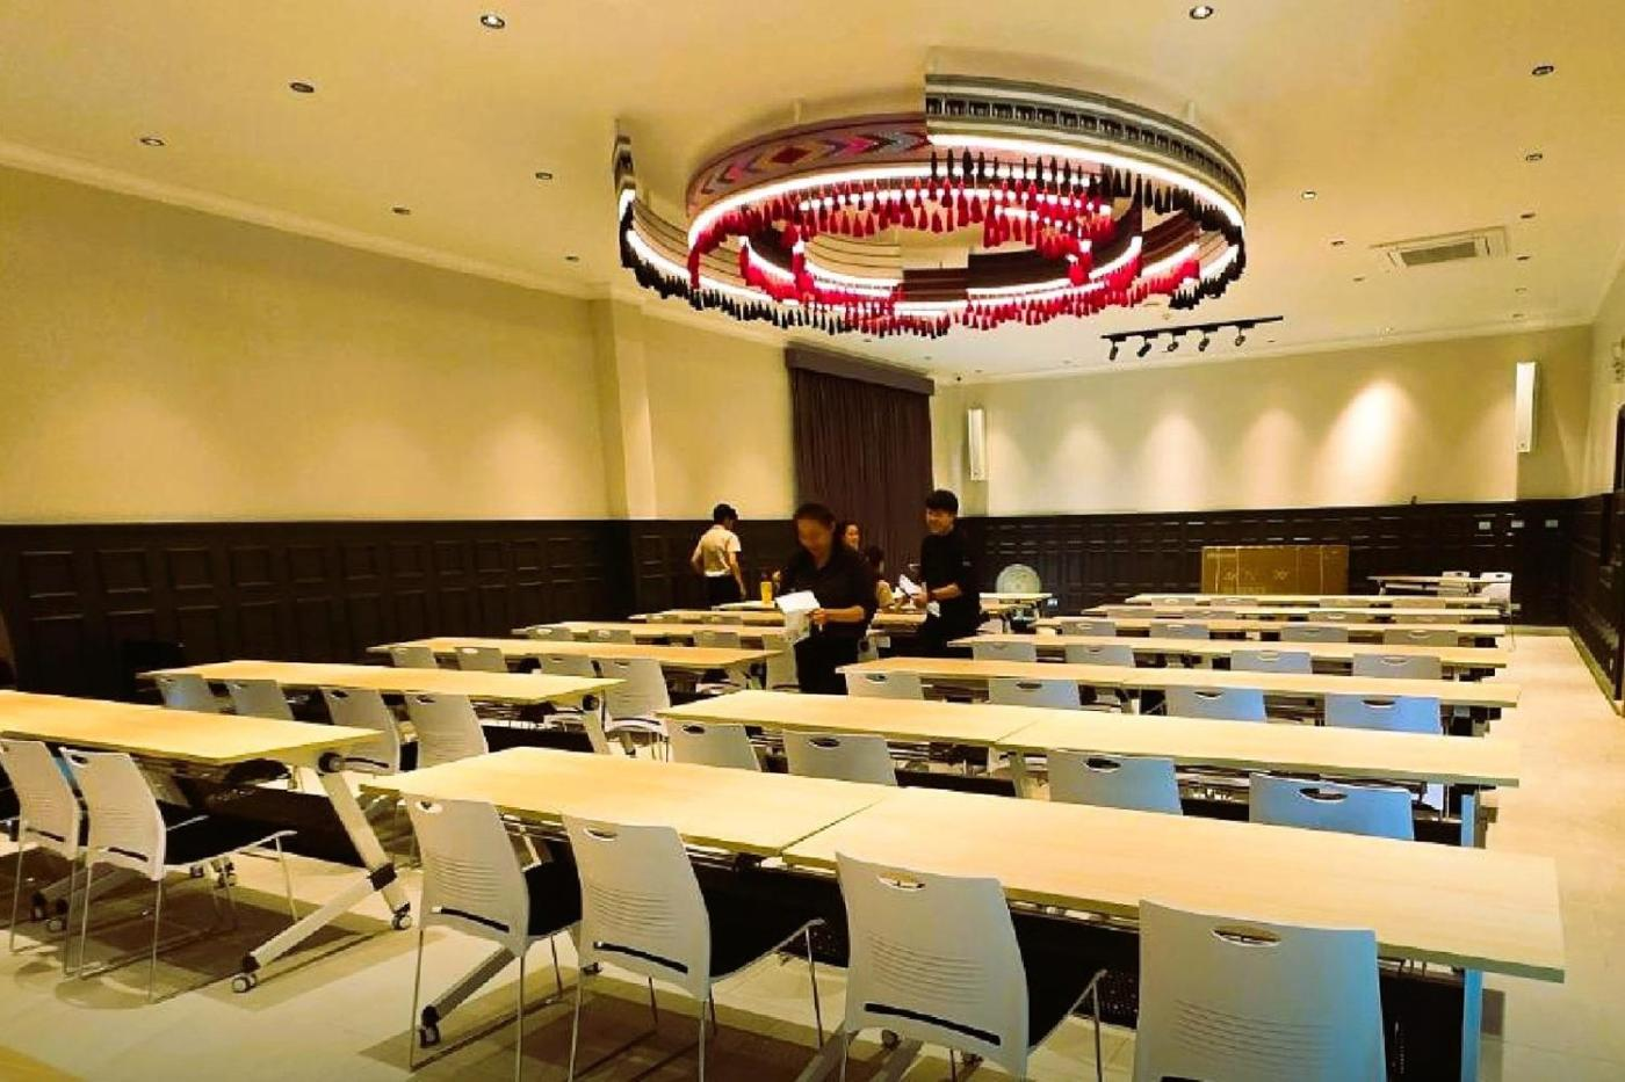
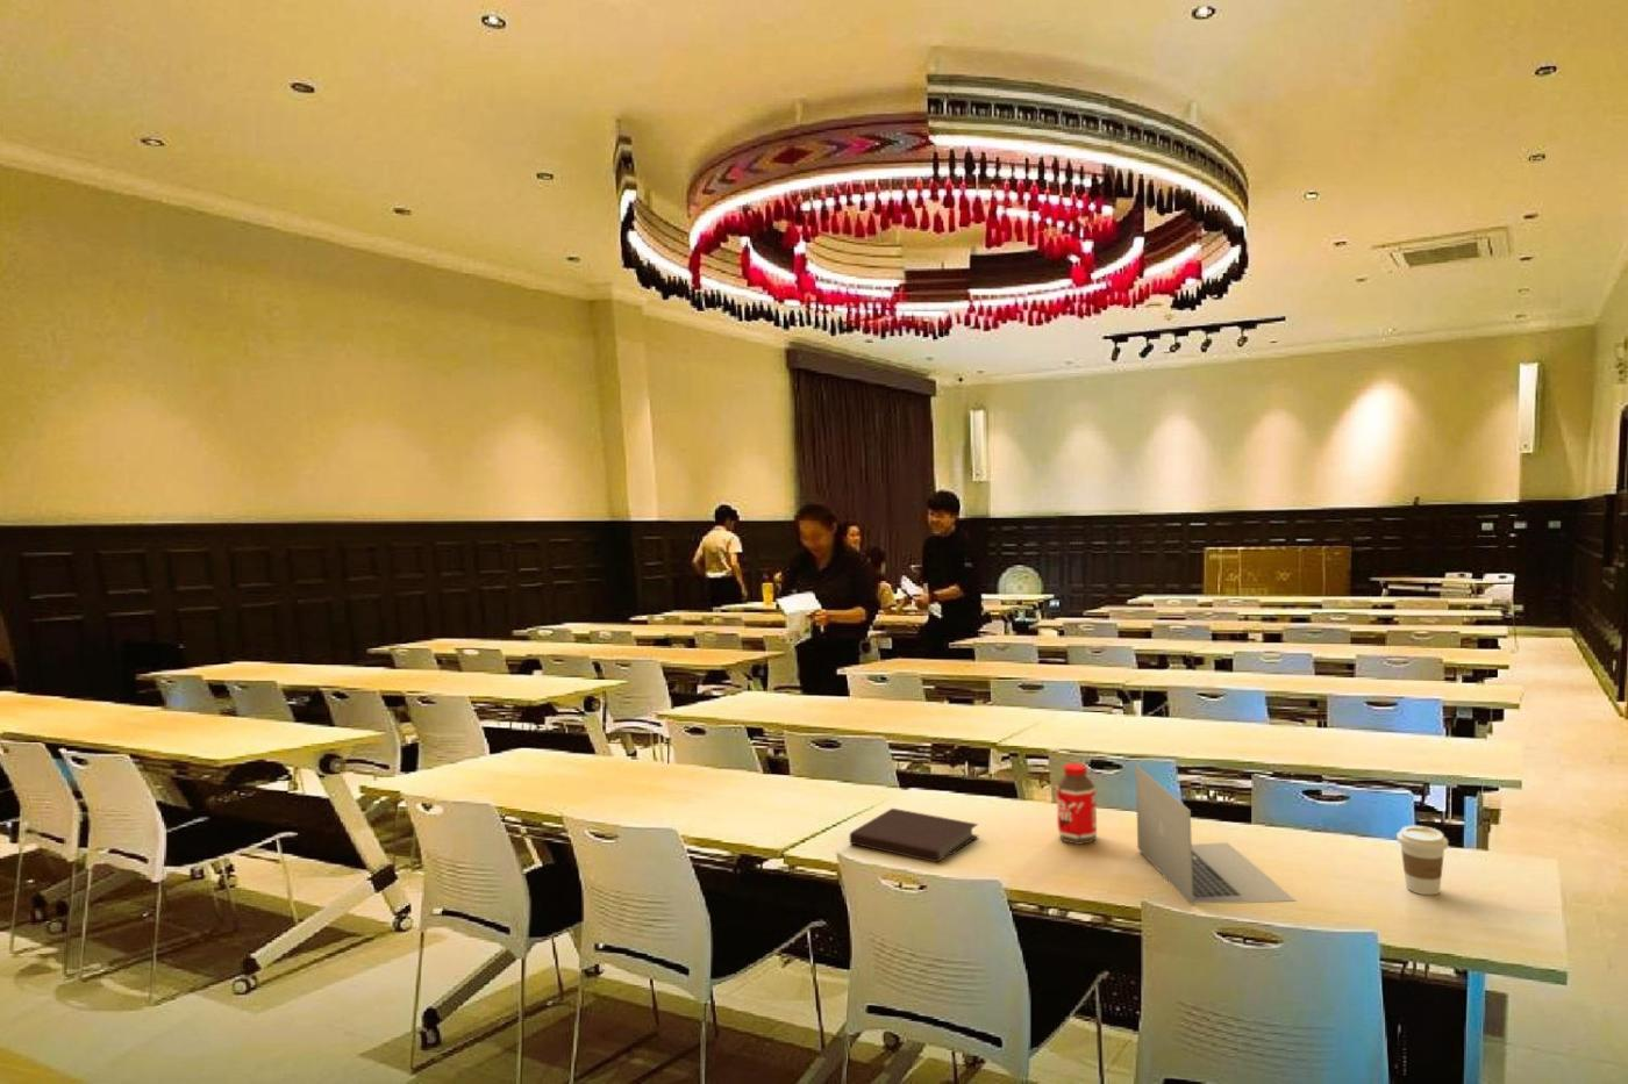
+ laptop [1134,765,1296,906]
+ bottle [1054,762,1098,846]
+ coffee cup [1396,825,1449,895]
+ notebook [848,807,980,864]
